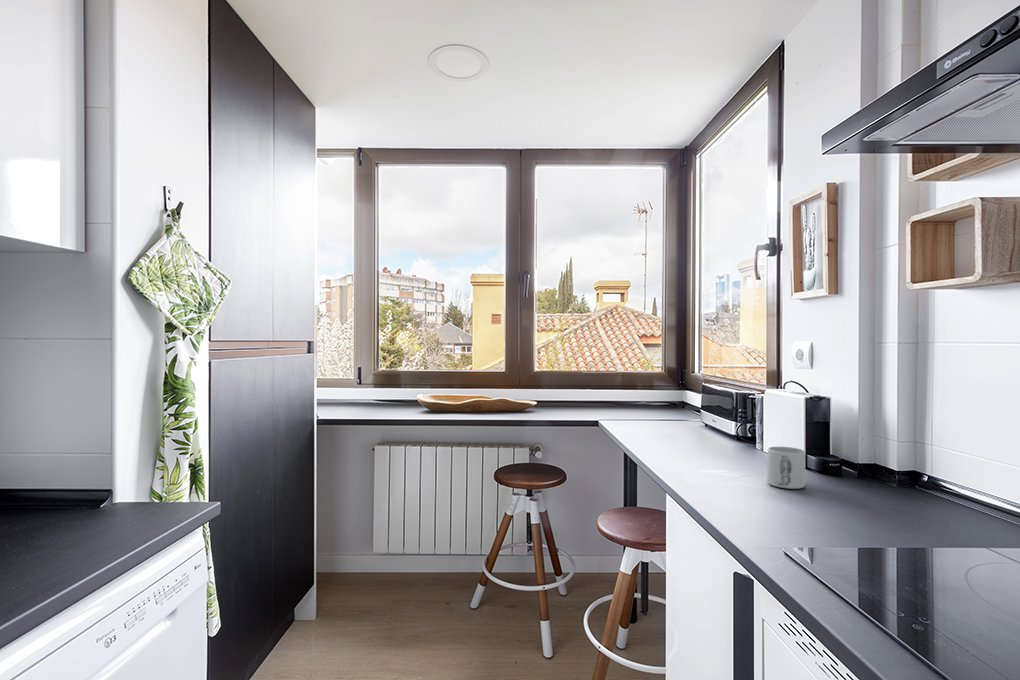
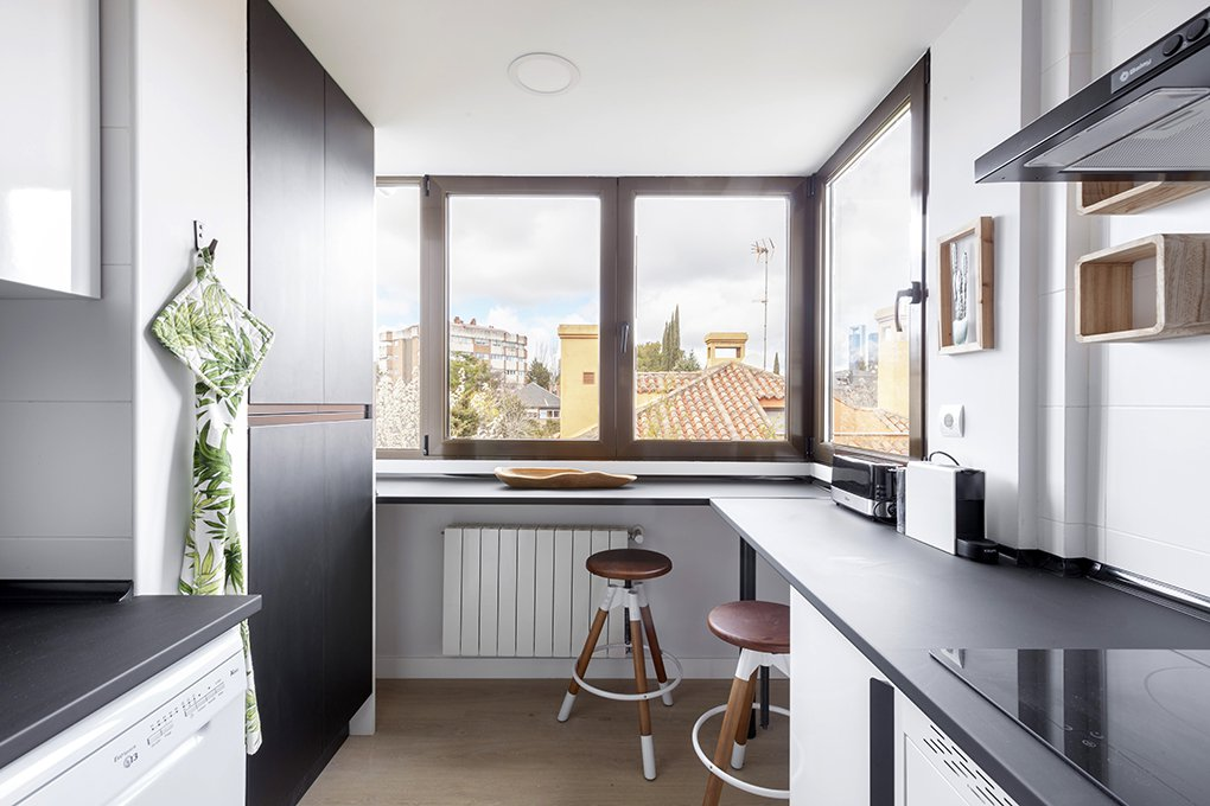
- mug [767,446,806,490]
